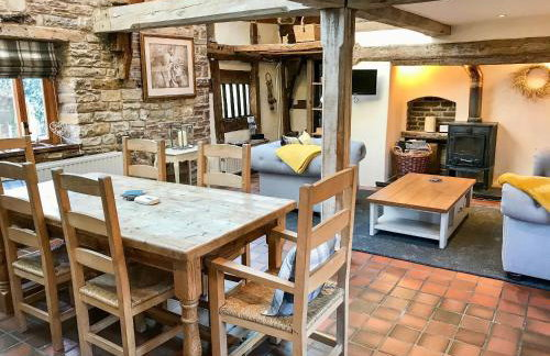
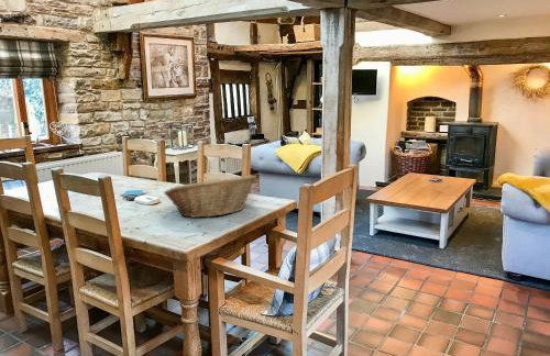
+ fruit basket [163,174,257,219]
